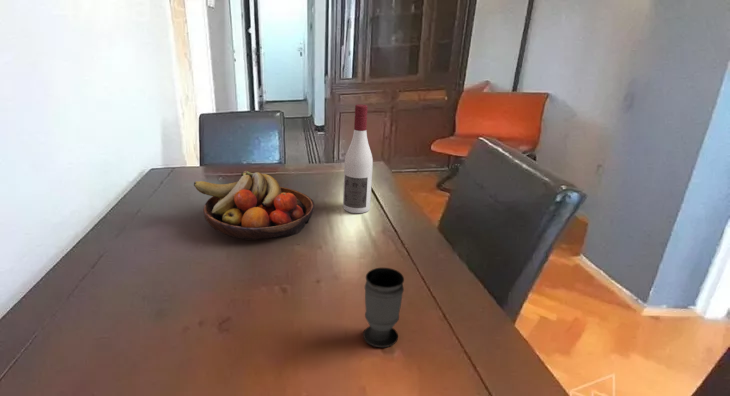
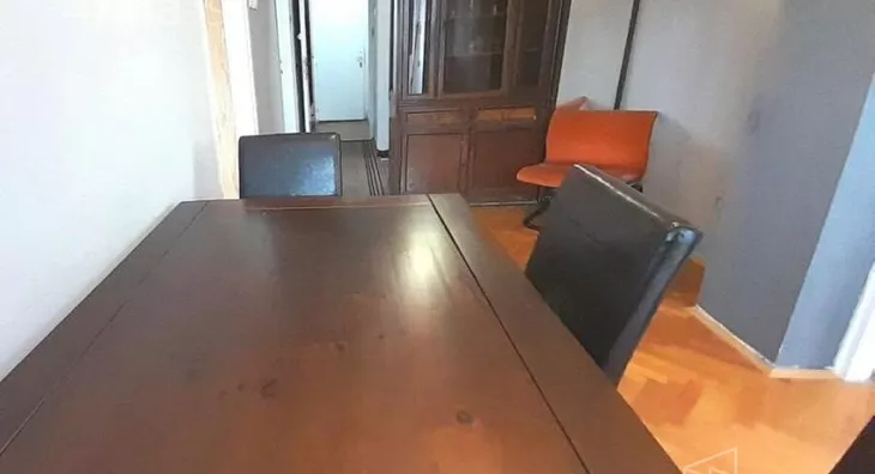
- fruit bowl [193,170,315,241]
- alcohol [342,103,374,214]
- cup [362,267,405,348]
